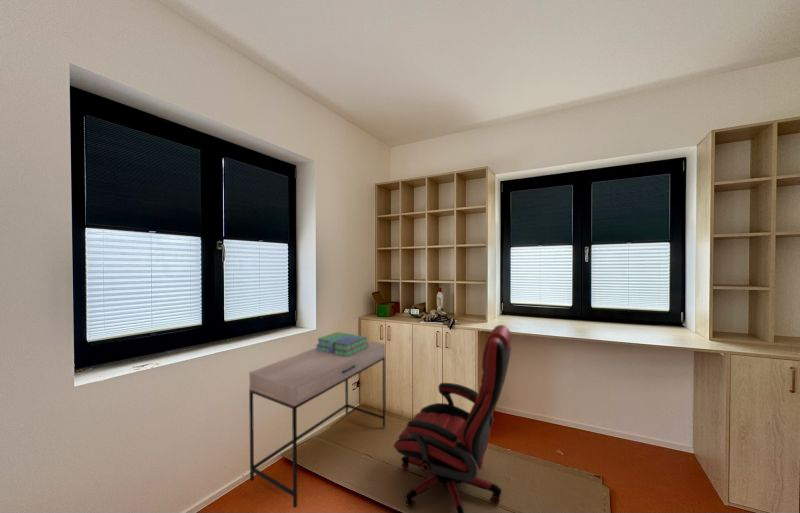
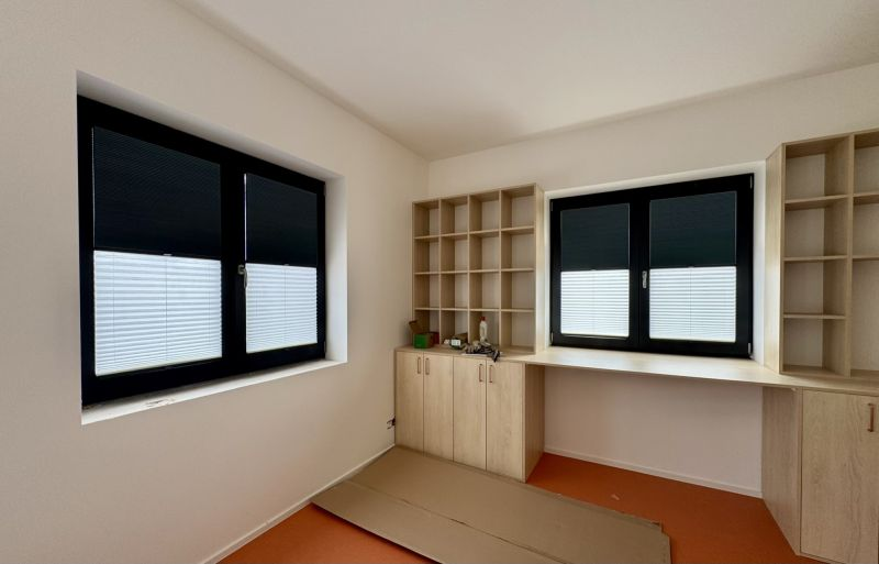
- office chair [393,324,513,513]
- desk [248,339,386,509]
- stack of books [315,331,368,356]
